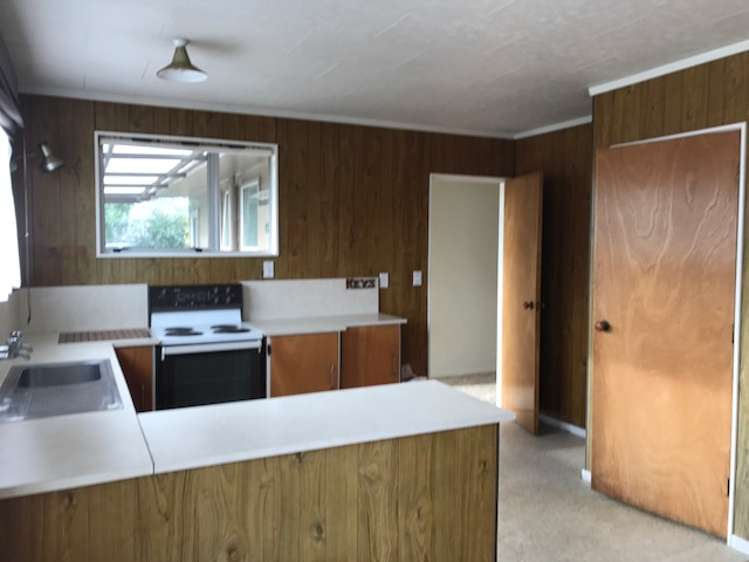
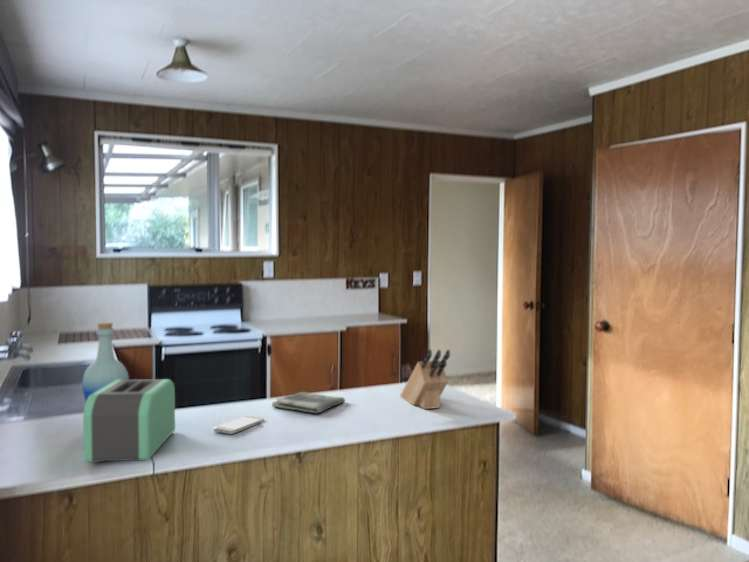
+ knife block [399,348,451,410]
+ smartphone [213,415,265,435]
+ bottle [81,321,130,403]
+ toaster [82,378,176,463]
+ dish towel [271,391,346,414]
